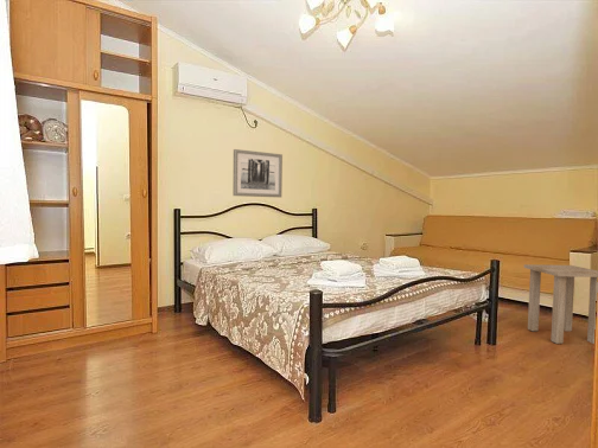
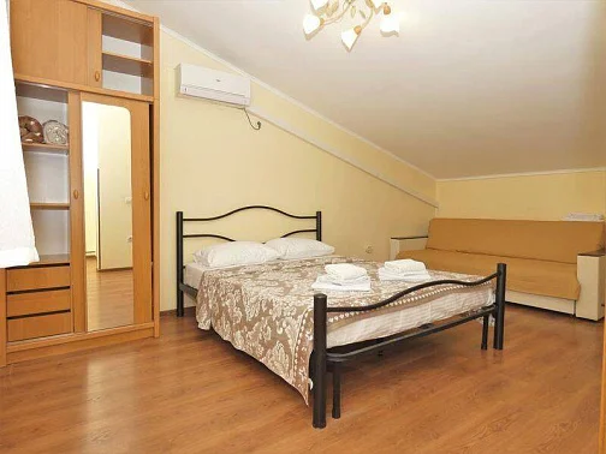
- side table [523,263,598,345]
- wall art [233,148,284,198]
